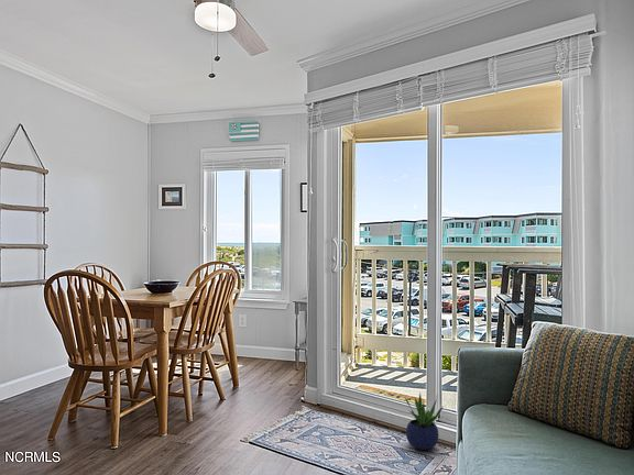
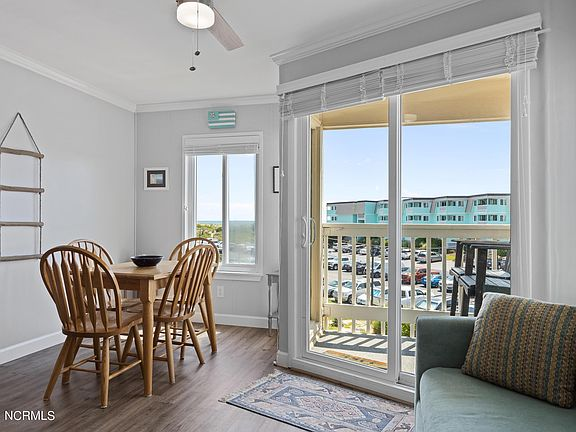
- potted plant [404,391,445,451]
